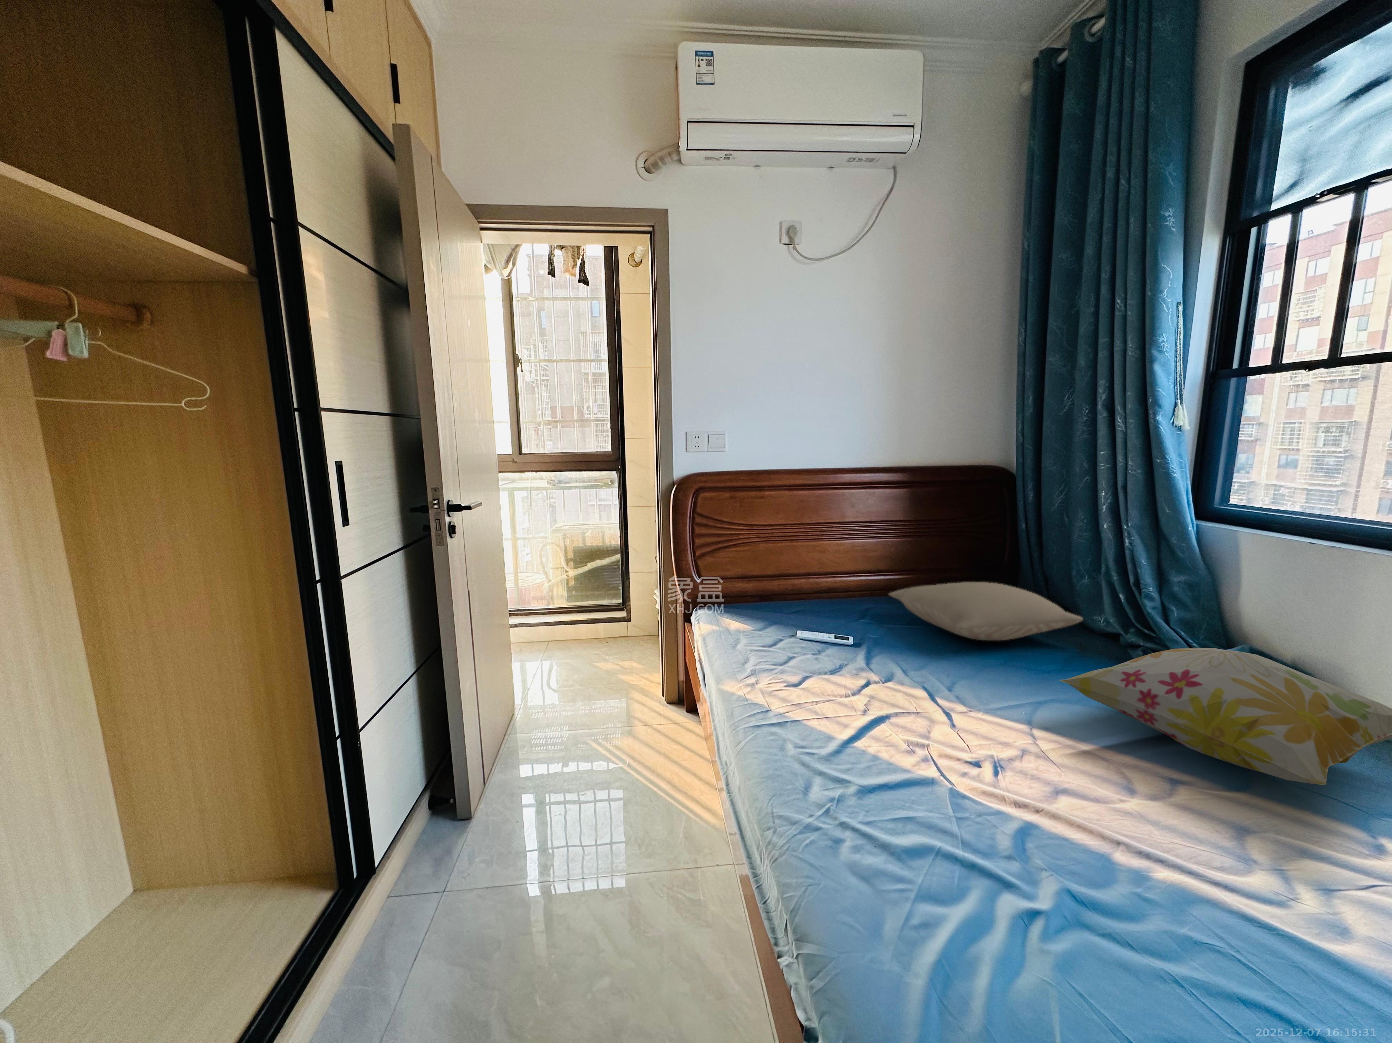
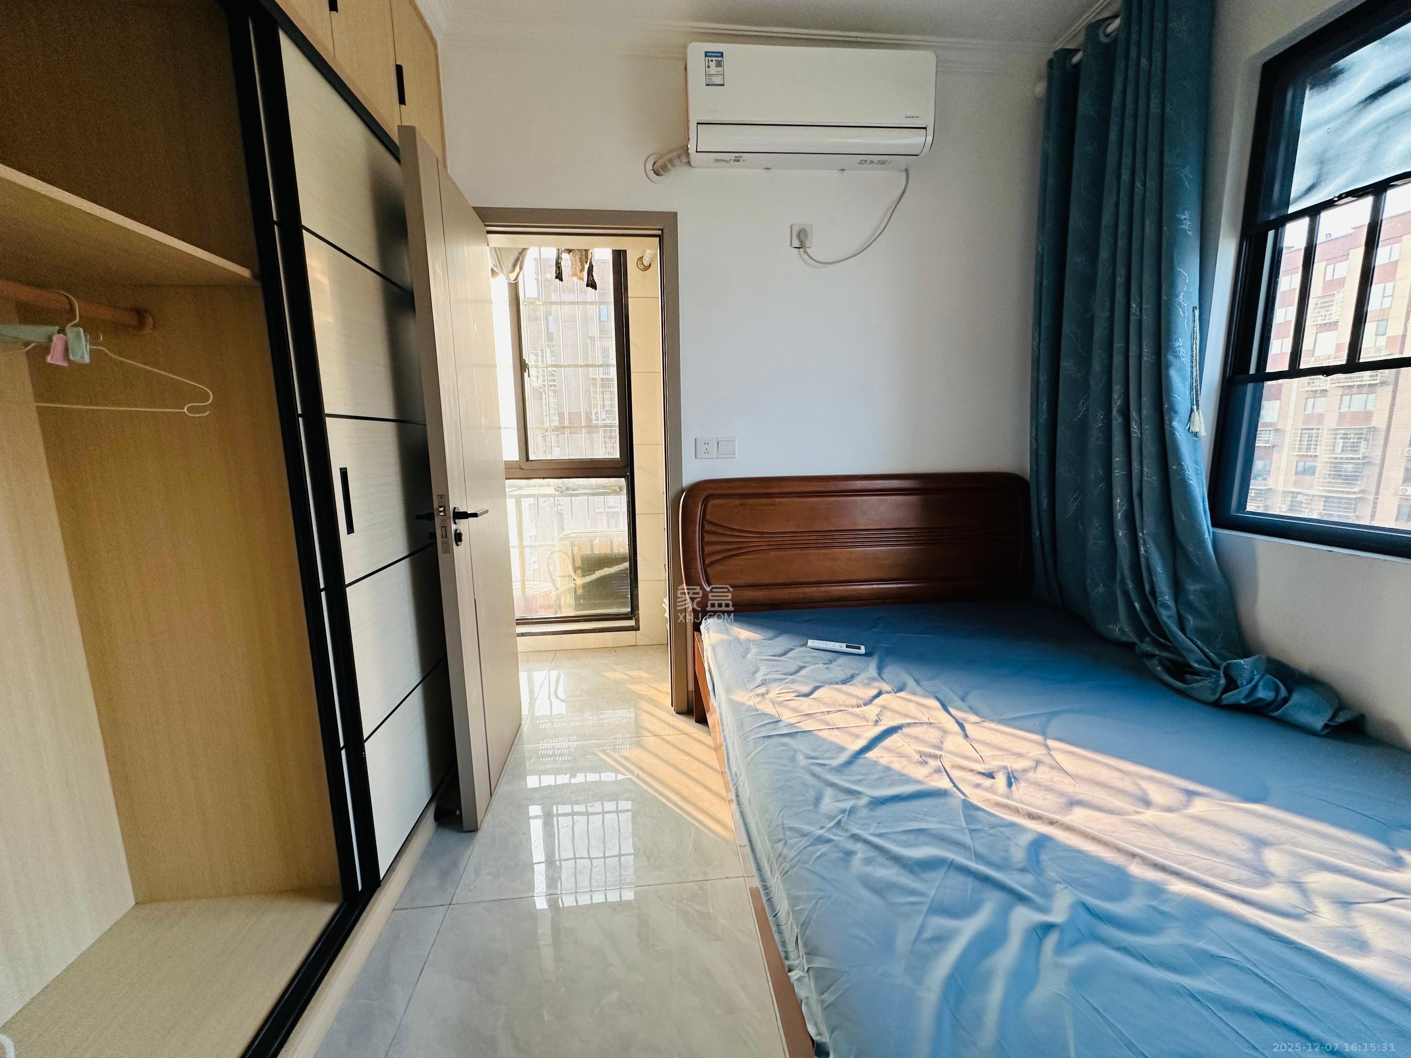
- pillow [888,582,1083,641]
- decorative pillow [1059,647,1392,786]
